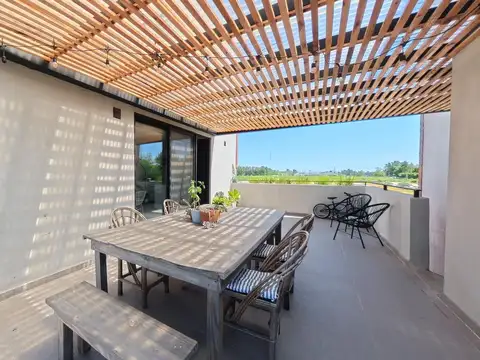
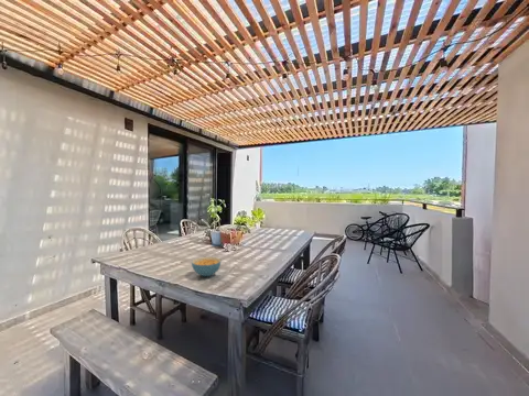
+ cereal bowl [191,256,223,277]
